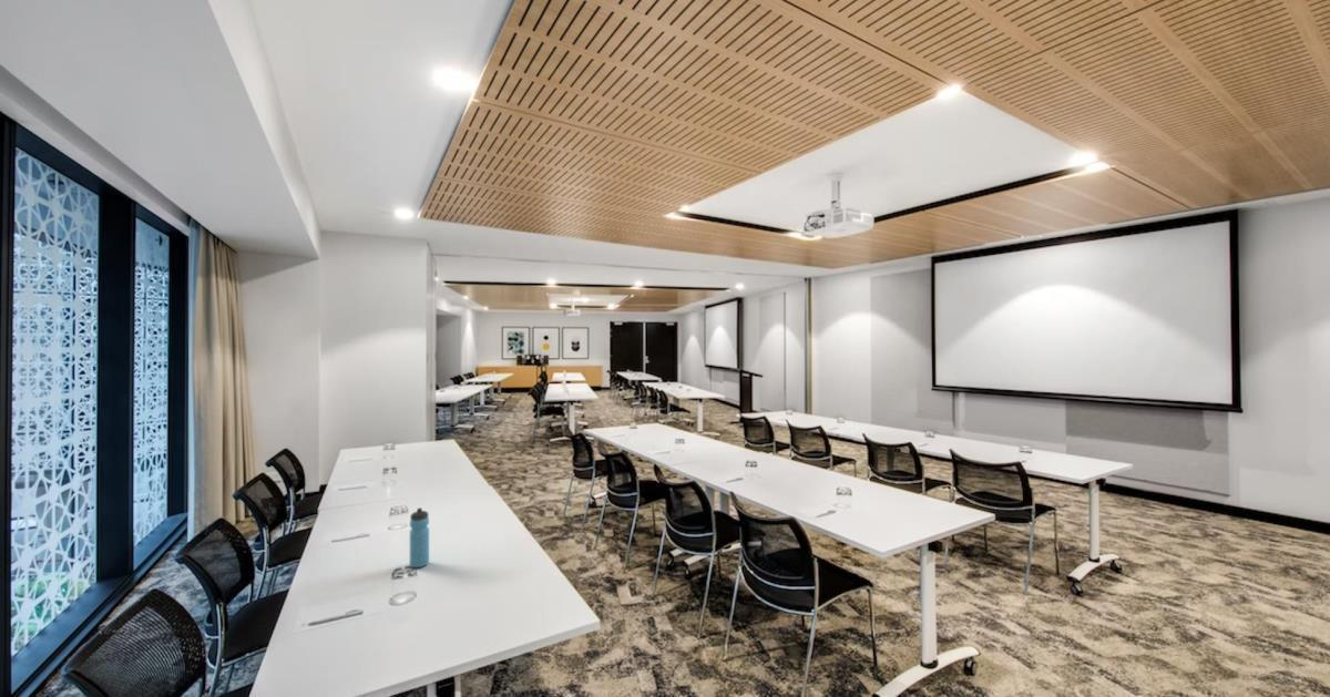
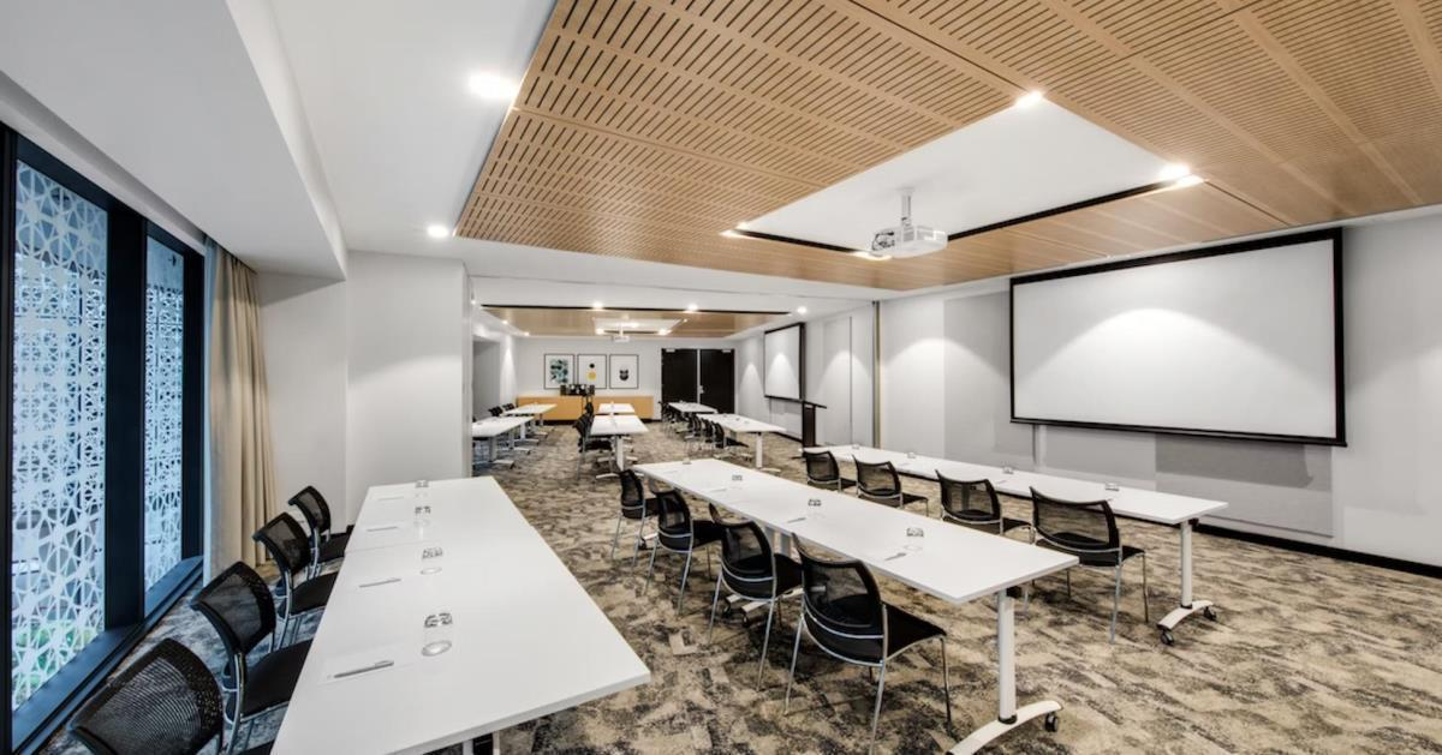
- water bottle [409,506,430,568]
